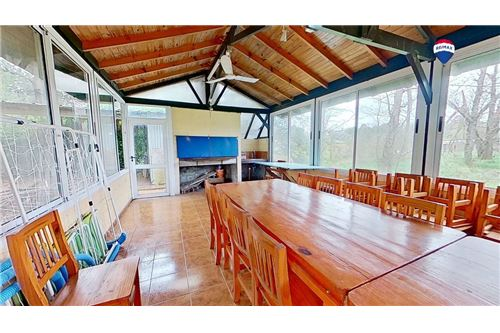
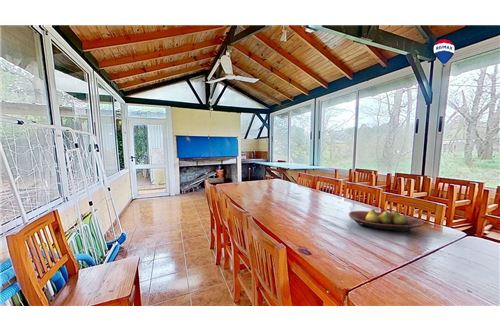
+ fruit bowl [348,208,424,233]
